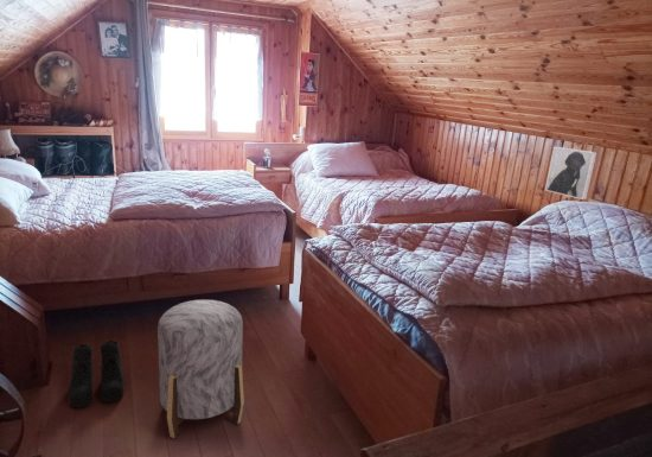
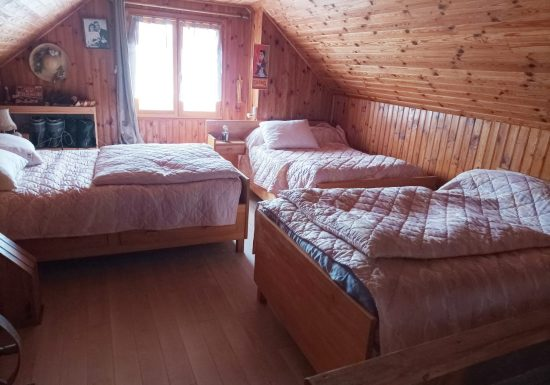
- stool [156,298,245,439]
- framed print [544,146,597,201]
- boots [68,338,124,408]
